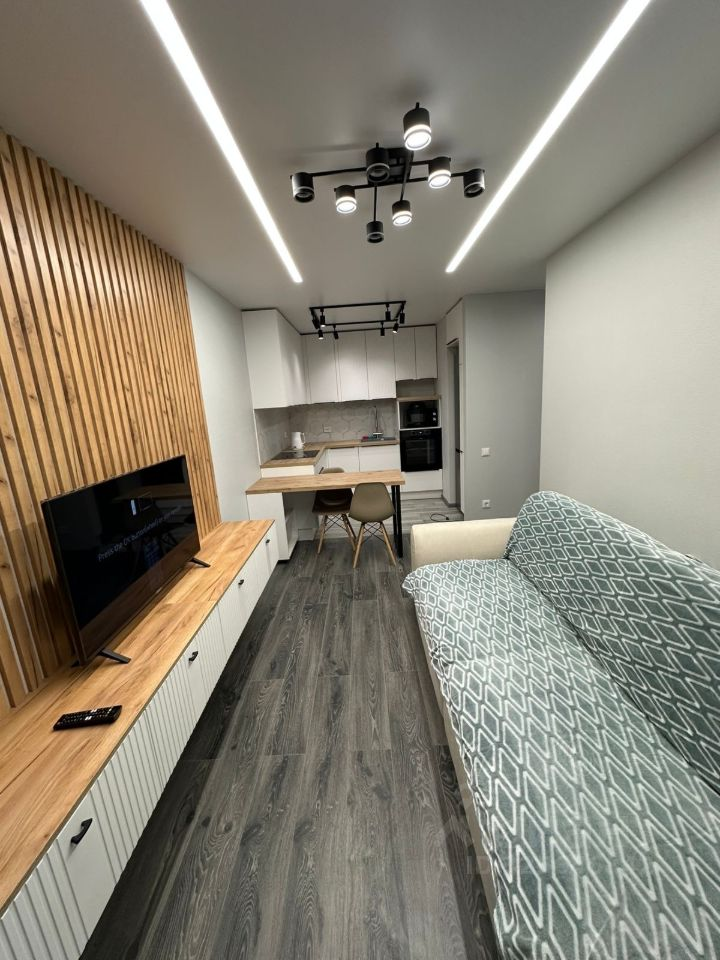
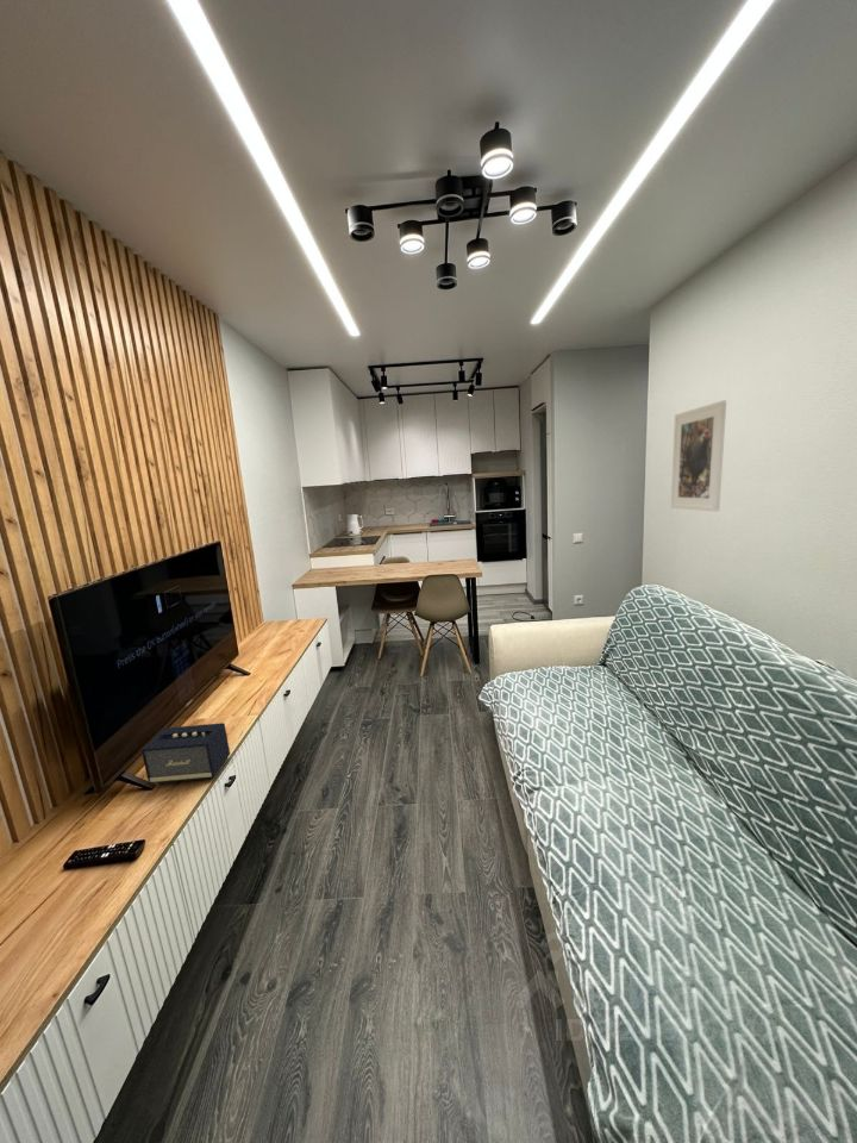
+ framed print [670,399,727,512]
+ speaker [140,722,231,786]
